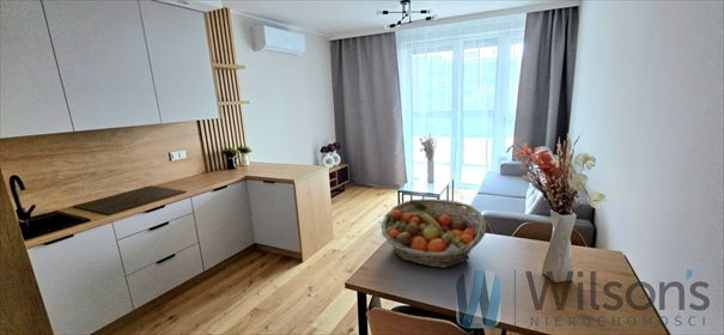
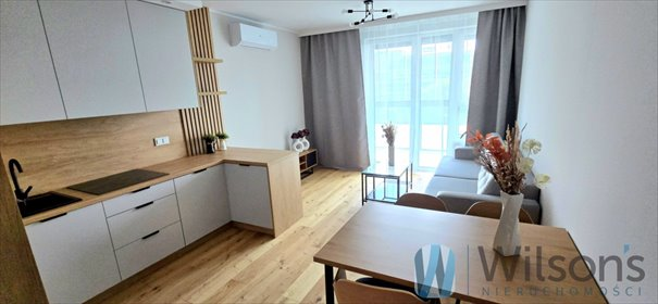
- fruit basket [379,197,487,269]
